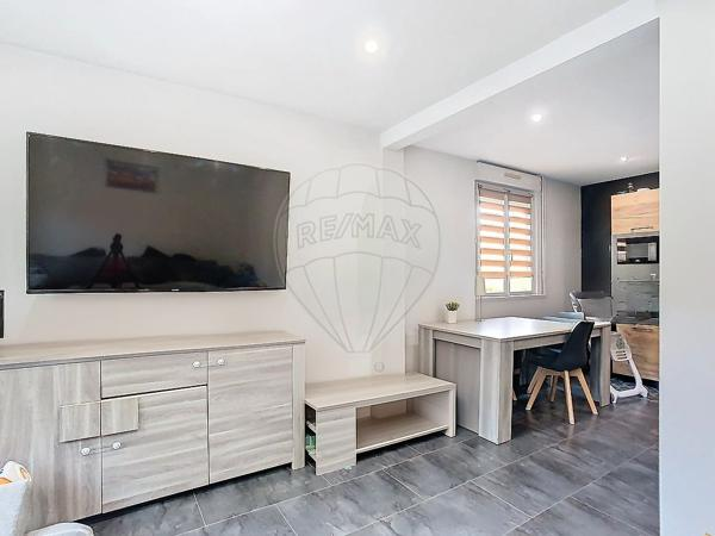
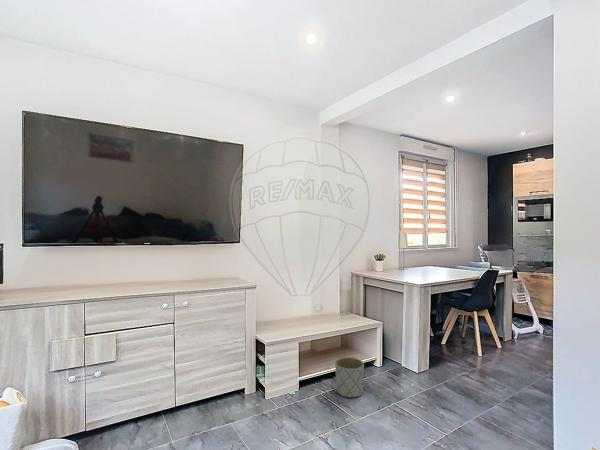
+ planter [334,356,365,398]
